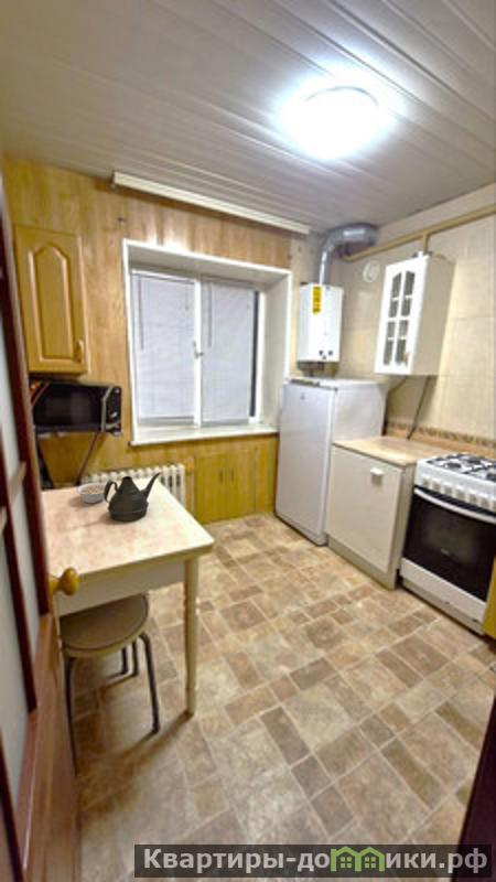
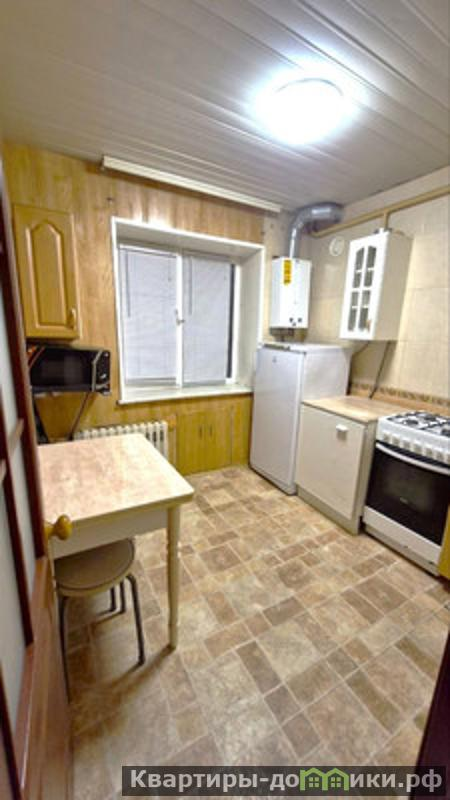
- legume [76,482,106,504]
- teapot [104,471,162,521]
